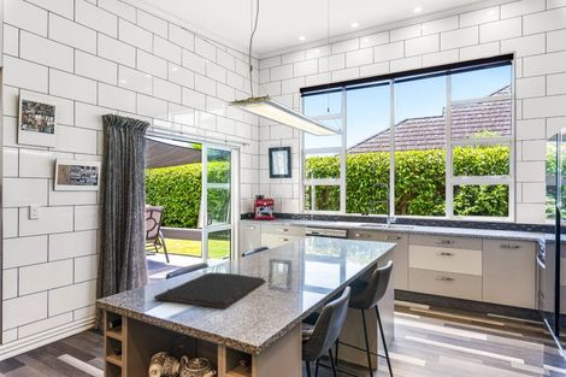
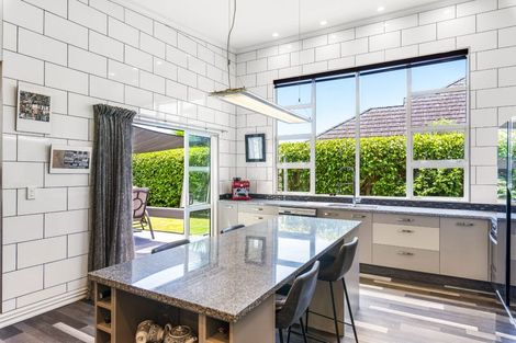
- cutting board [153,271,267,310]
